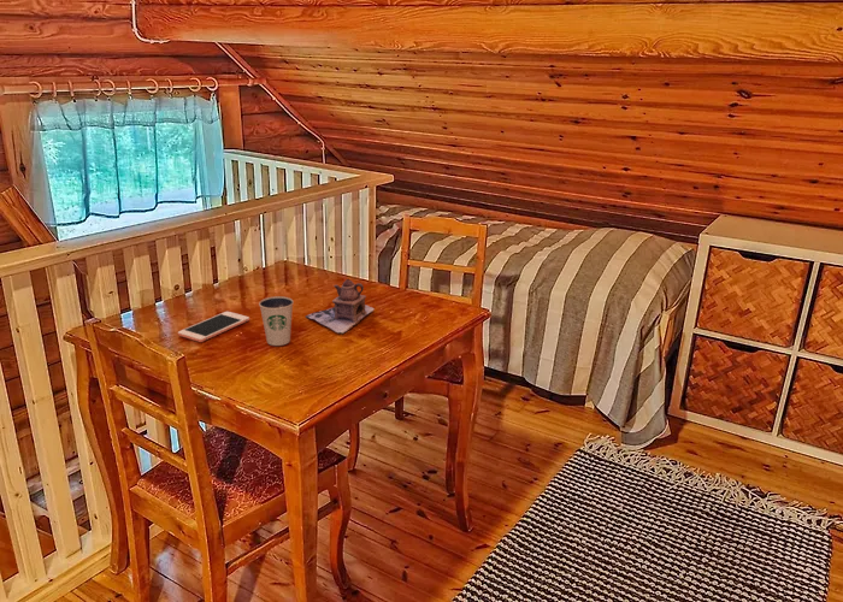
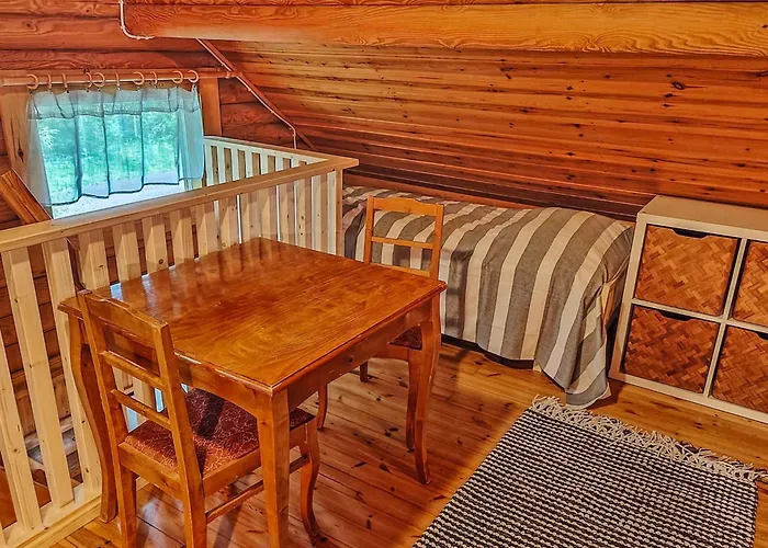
- cell phone [177,311,250,343]
- teapot [305,278,376,336]
- dixie cup [258,295,295,347]
